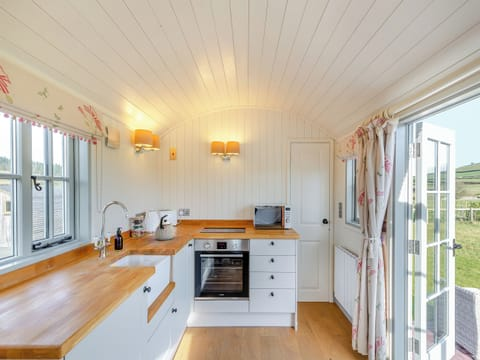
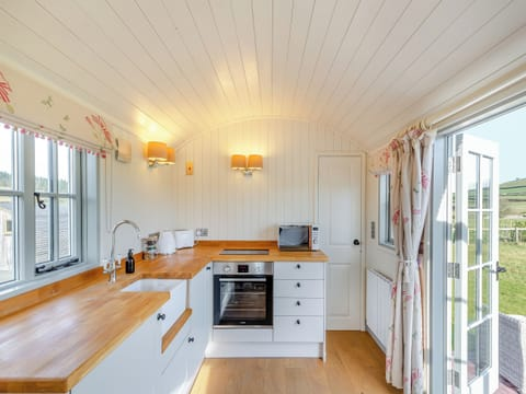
- kettle [154,214,177,241]
